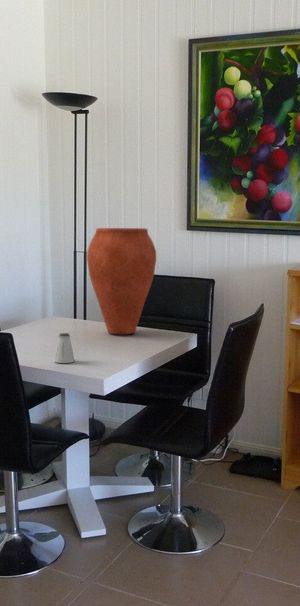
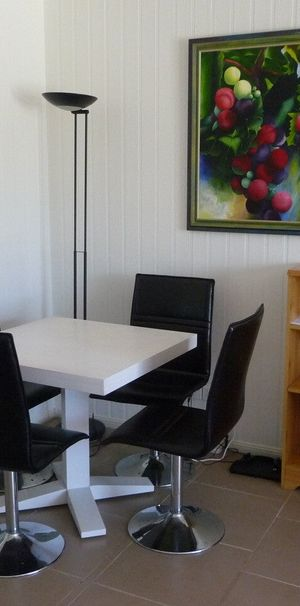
- vase [86,227,157,335]
- saltshaker [53,332,76,364]
